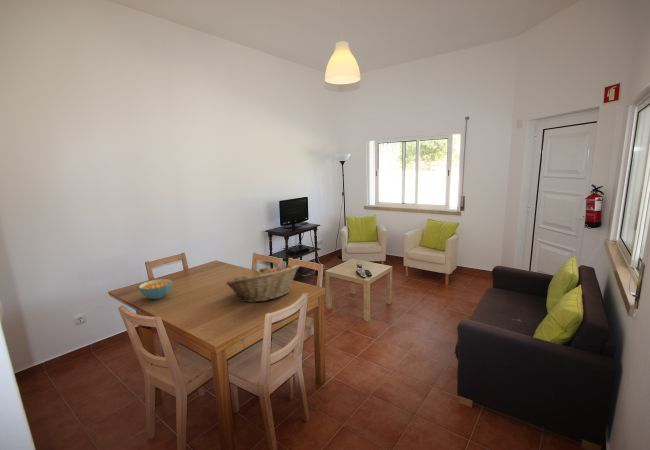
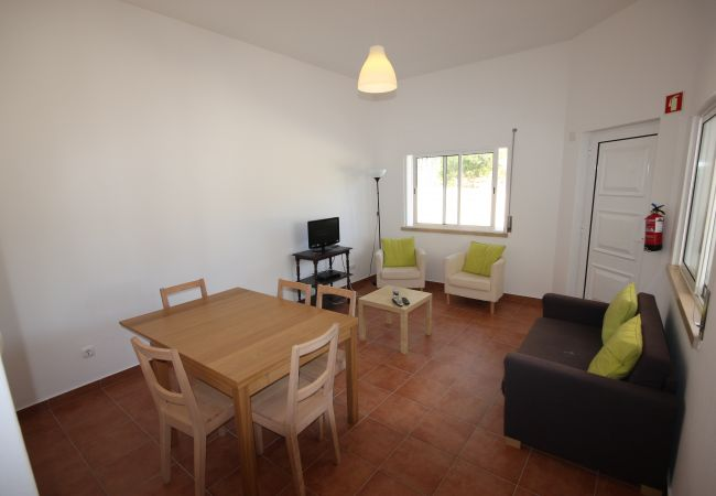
- cereal bowl [138,278,173,300]
- fruit basket [225,263,300,303]
